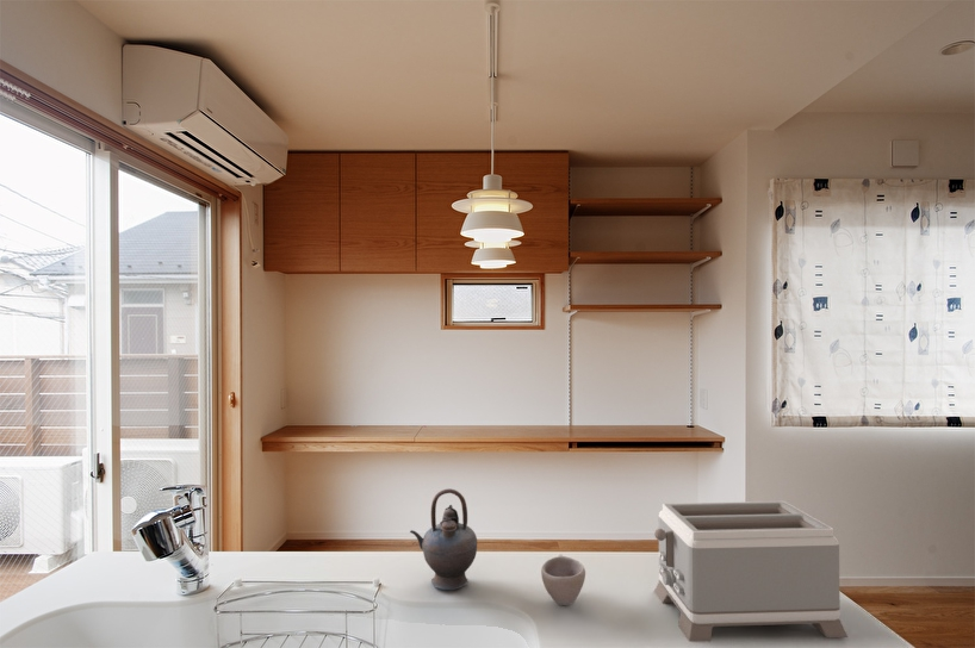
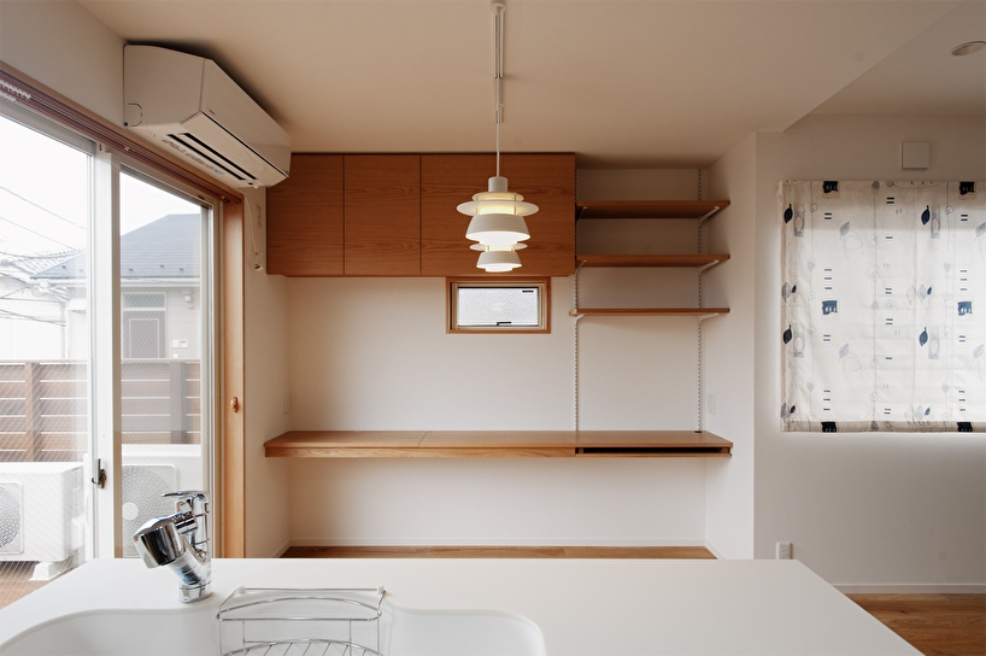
- cup [540,554,586,606]
- teapot [409,487,478,591]
- toaster [653,500,849,642]
